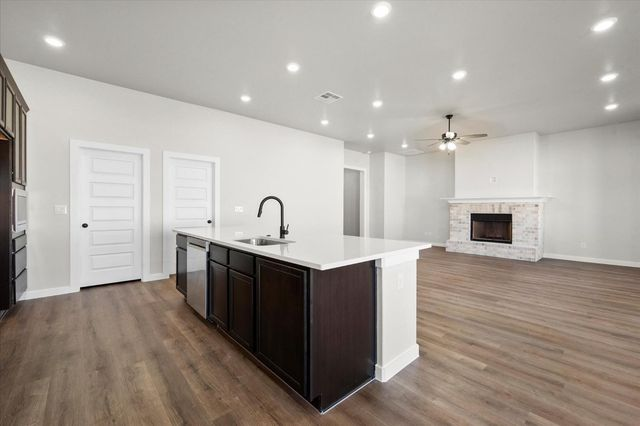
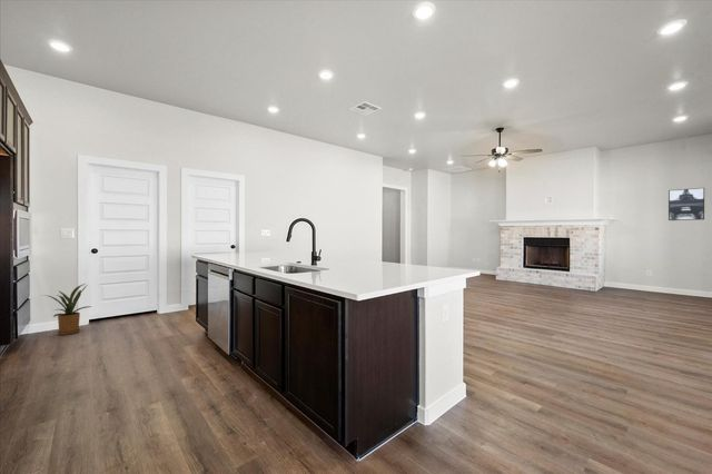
+ wall art [668,187,705,221]
+ house plant [38,283,92,336]
